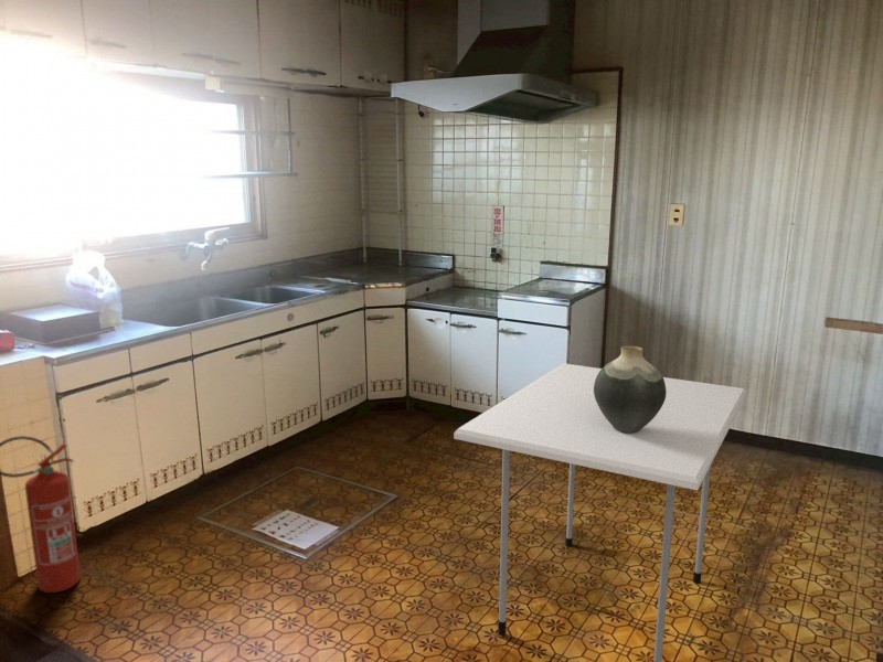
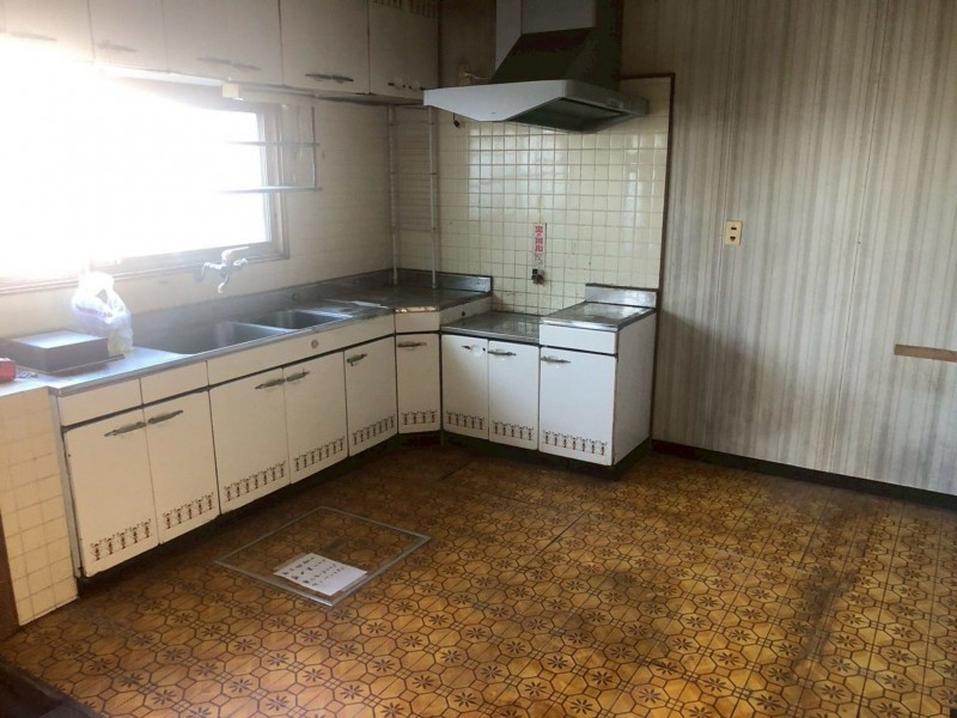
- vase [594,345,667,434]
- dining table [453,362,747,662]
- fire extinguisher [0,435,82,594]
